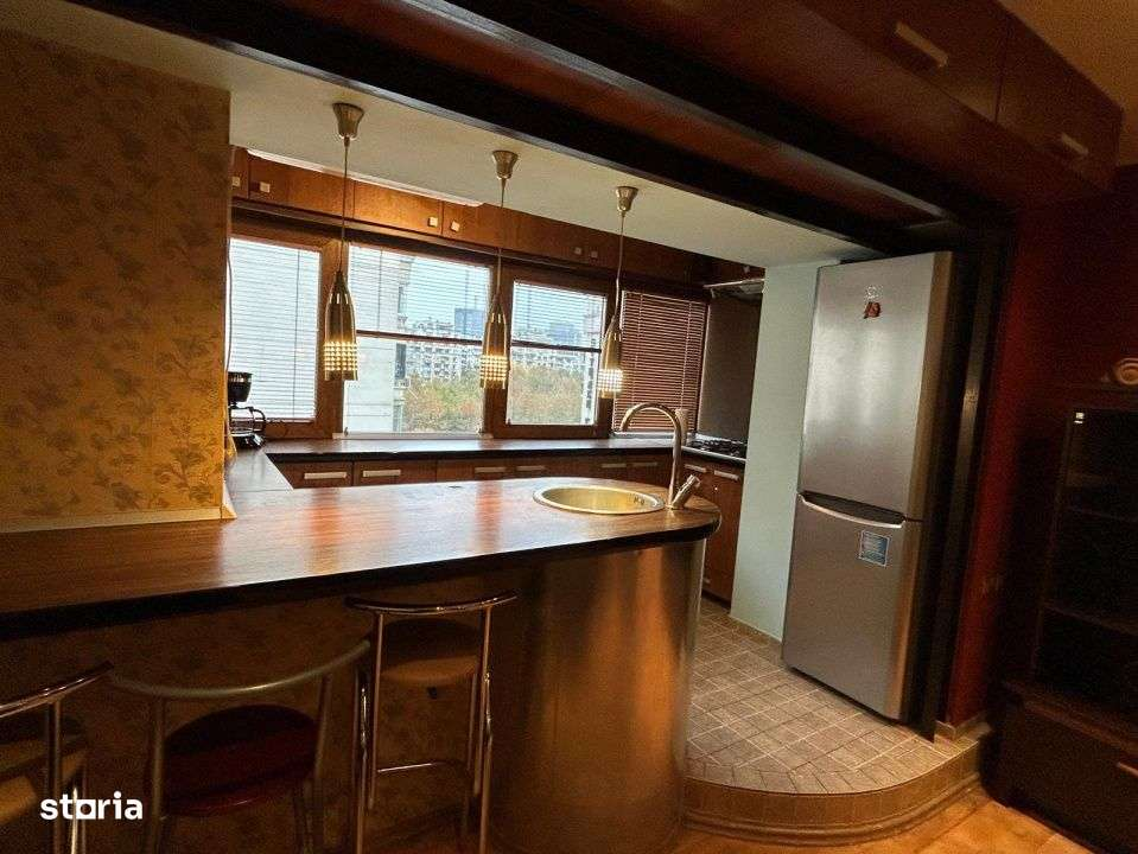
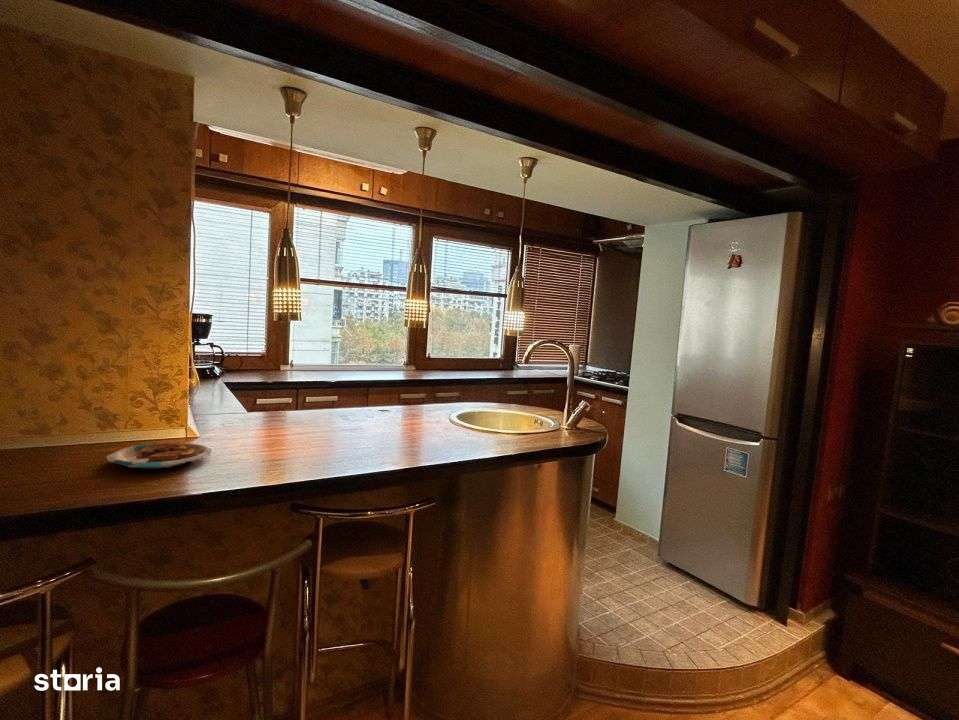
+ plate [105,441,213,469]
